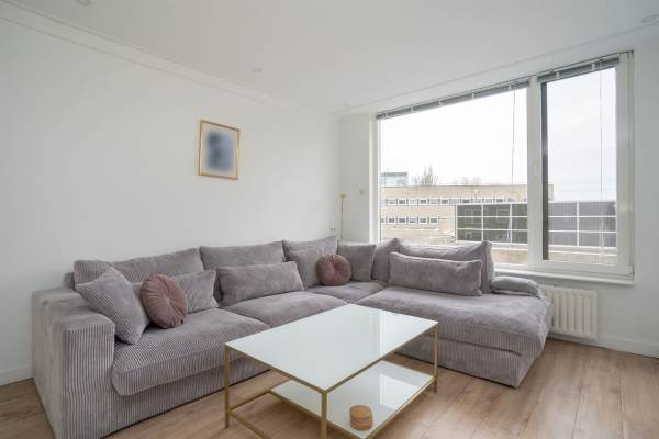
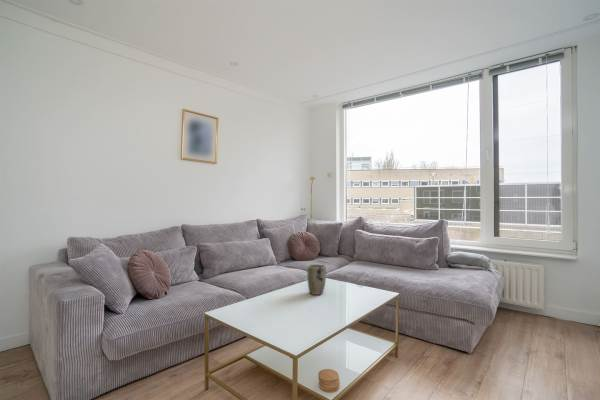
+ plant pot [306,263,327,296]
